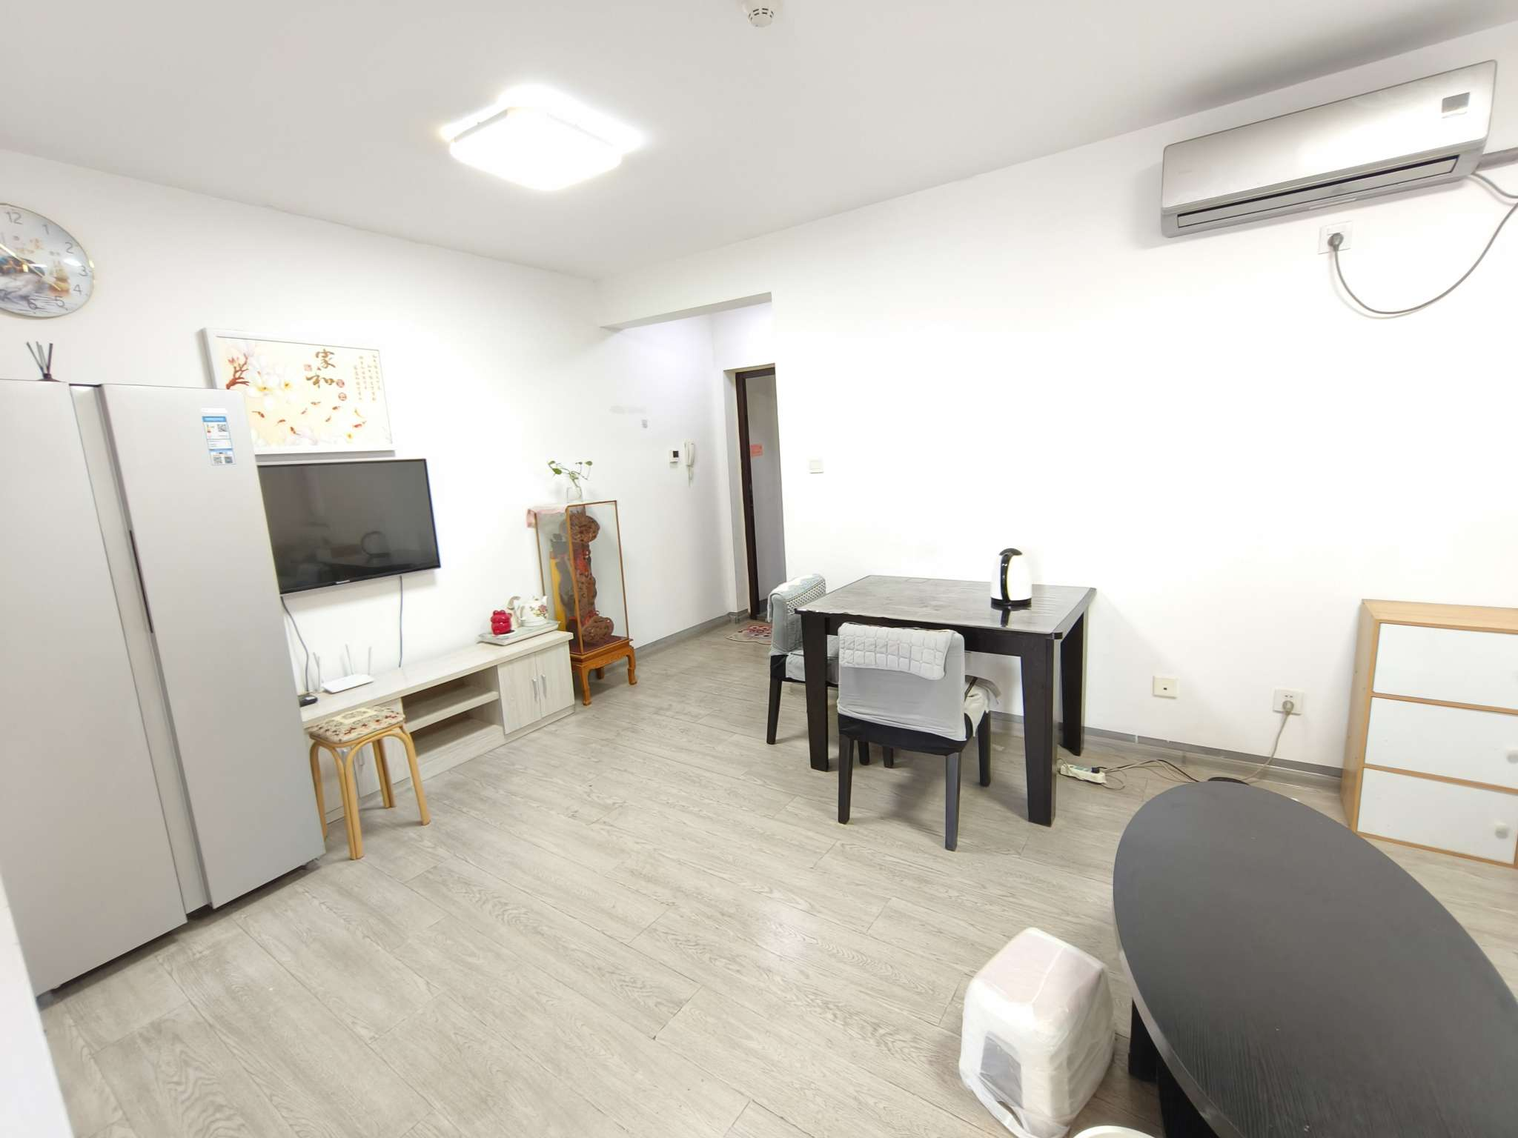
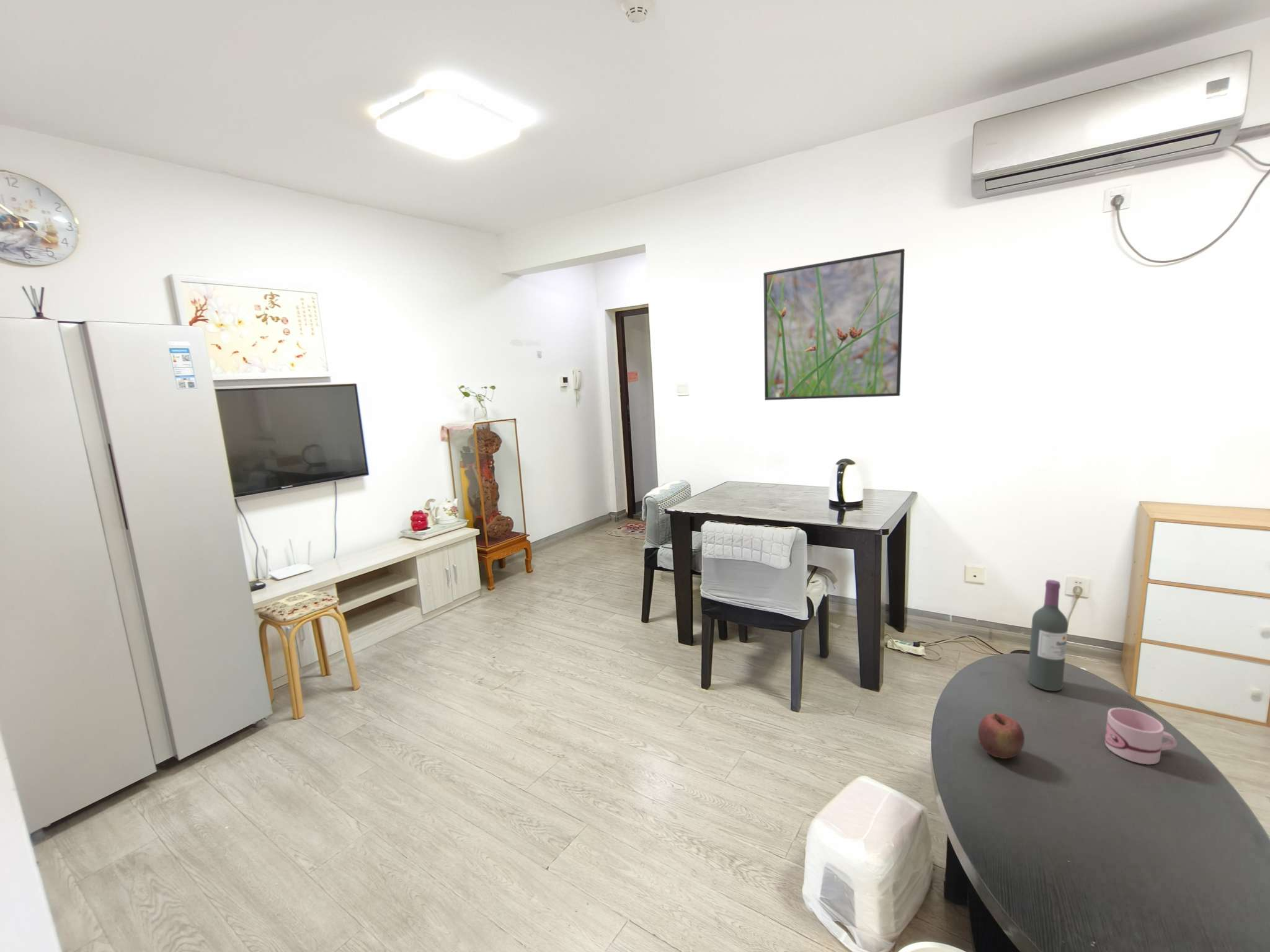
+ wine bottle [1027,580,1068,692]
+ mug [1104,707,1178,765]
+ apple [977,712,1025,759]
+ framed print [763,248,905,401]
